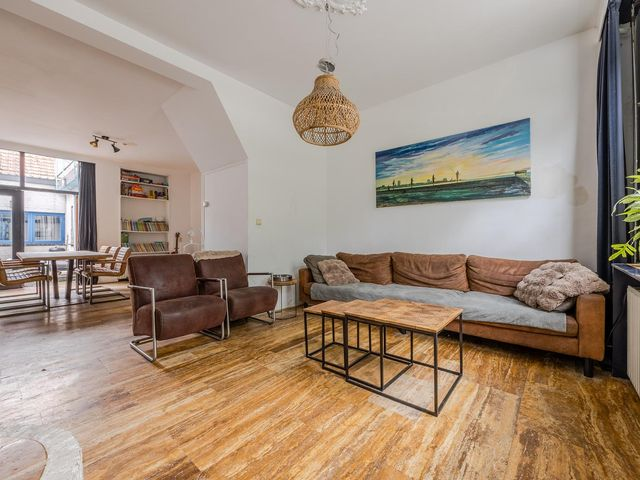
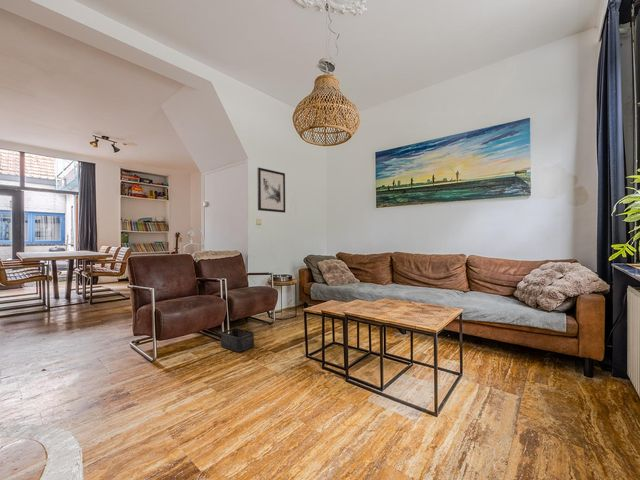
+ wall art [256,167,286,214]
+ storage bin [220,327,255,353]
